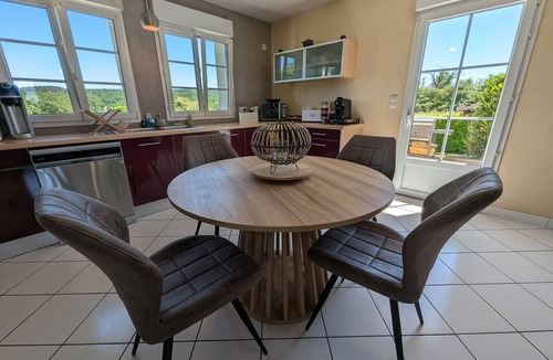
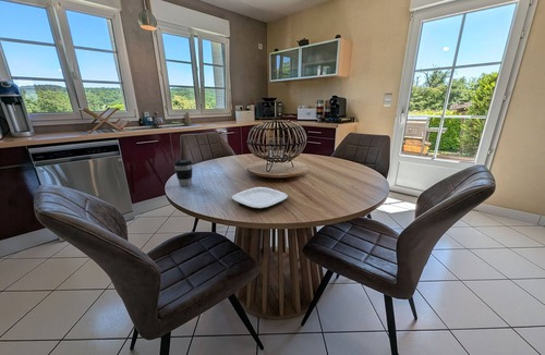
+ coffee cup [173,158,194,187]
+ plate [231,186,289,209]
